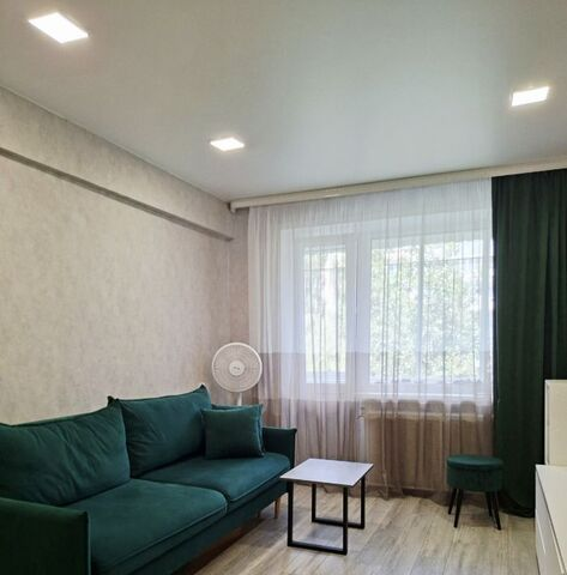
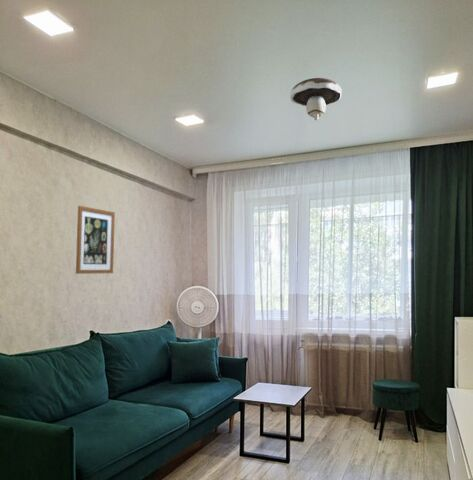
+ wall art [75,205,116,275]
+ mushroom [289,77,343,121]
